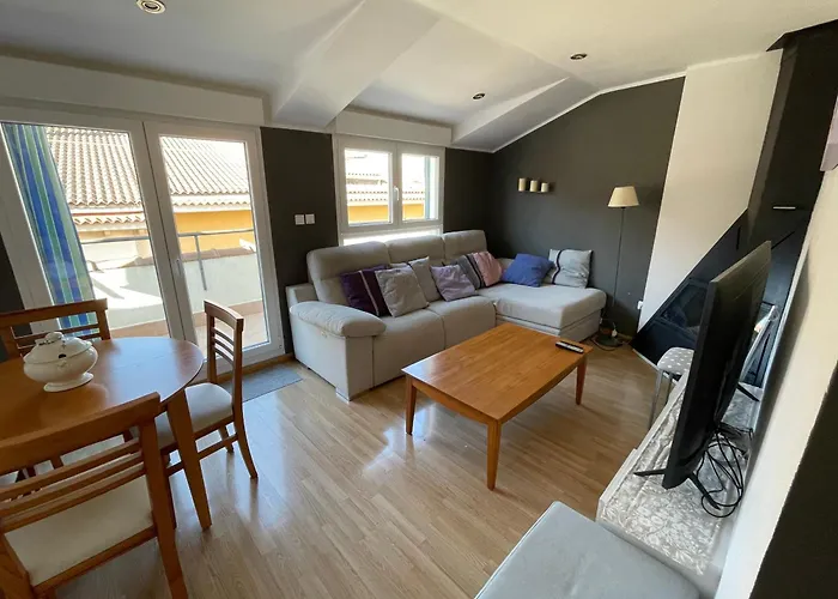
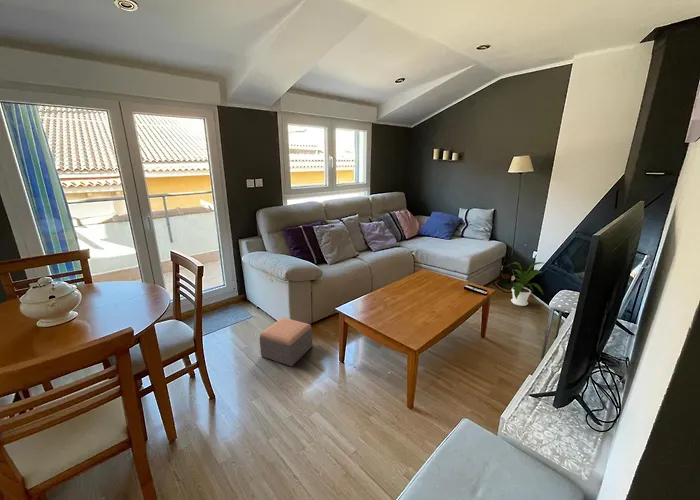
+ house plant [506,261,544,307]
+ footstool [259,317,313,367]
